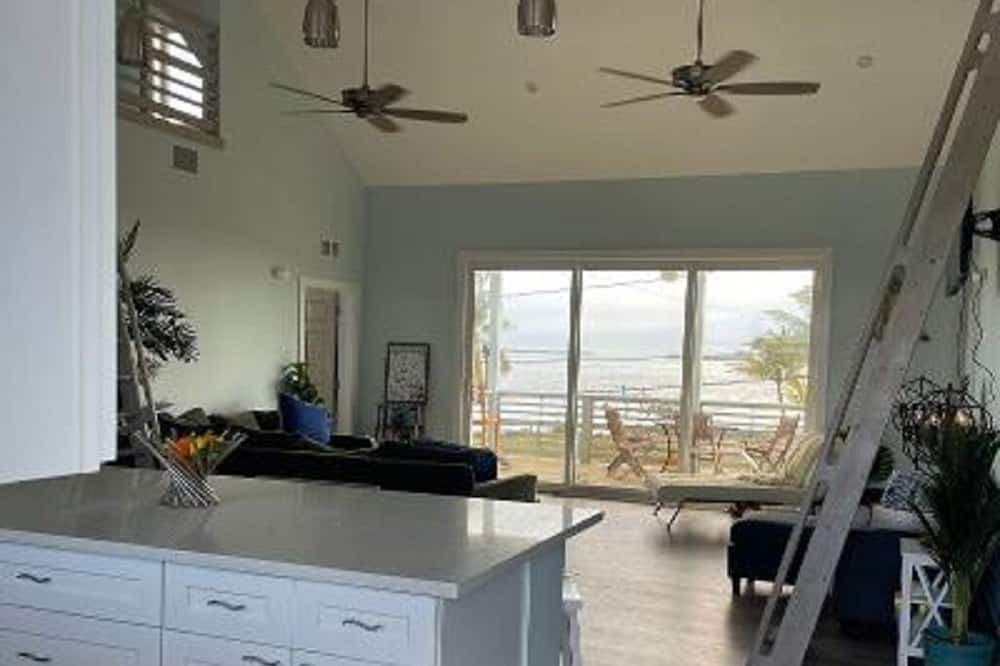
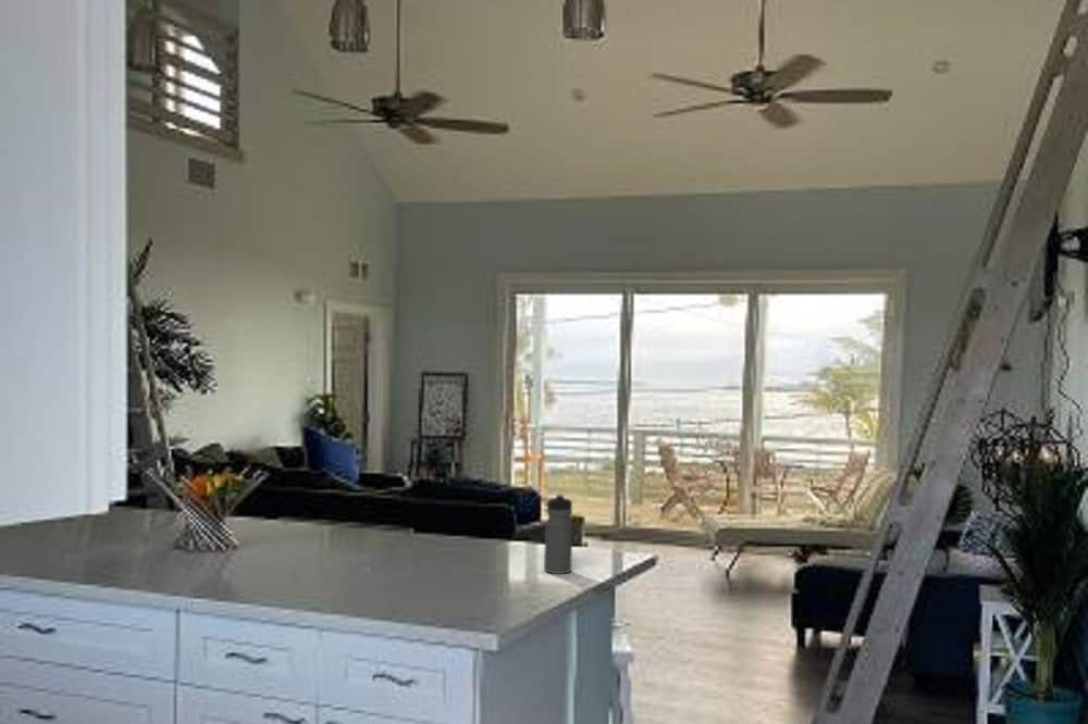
+ water bottle [543,492,573,575]
